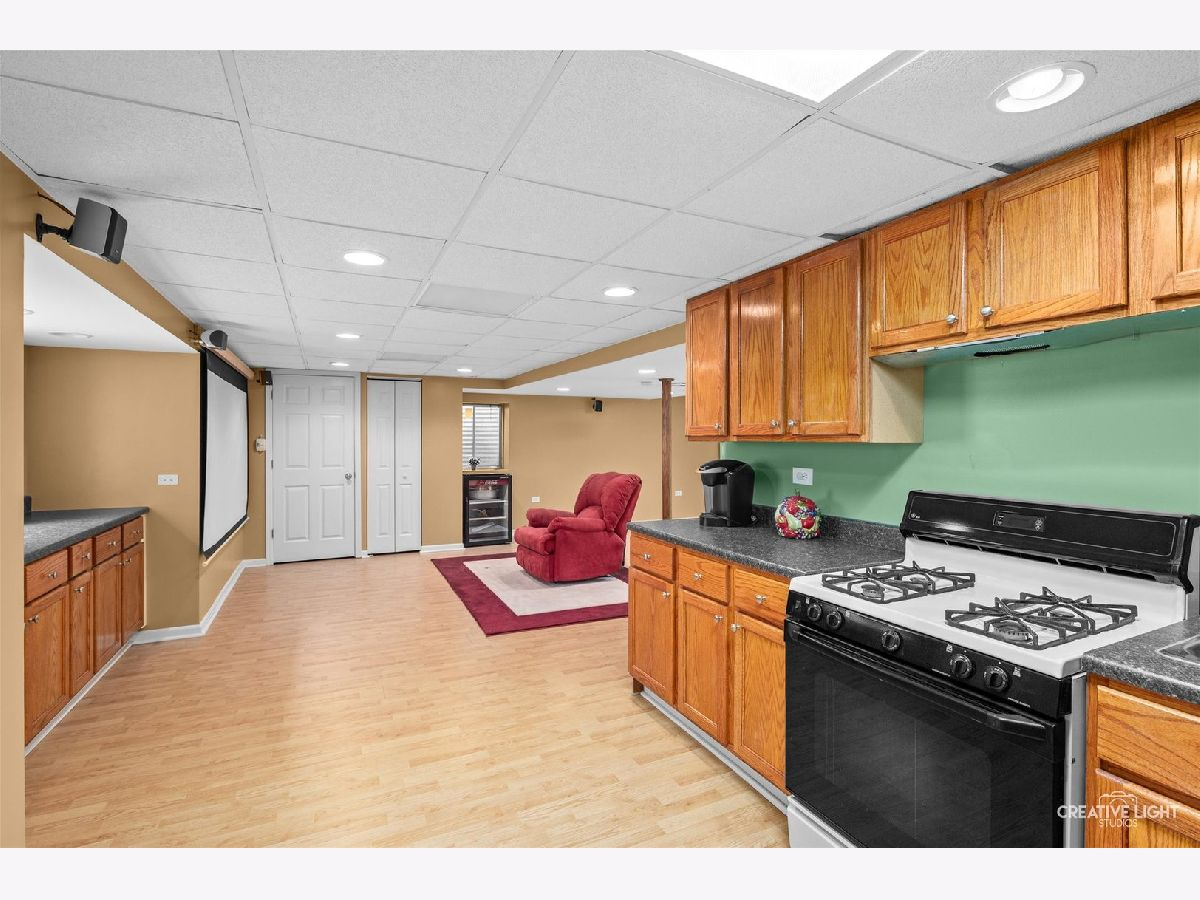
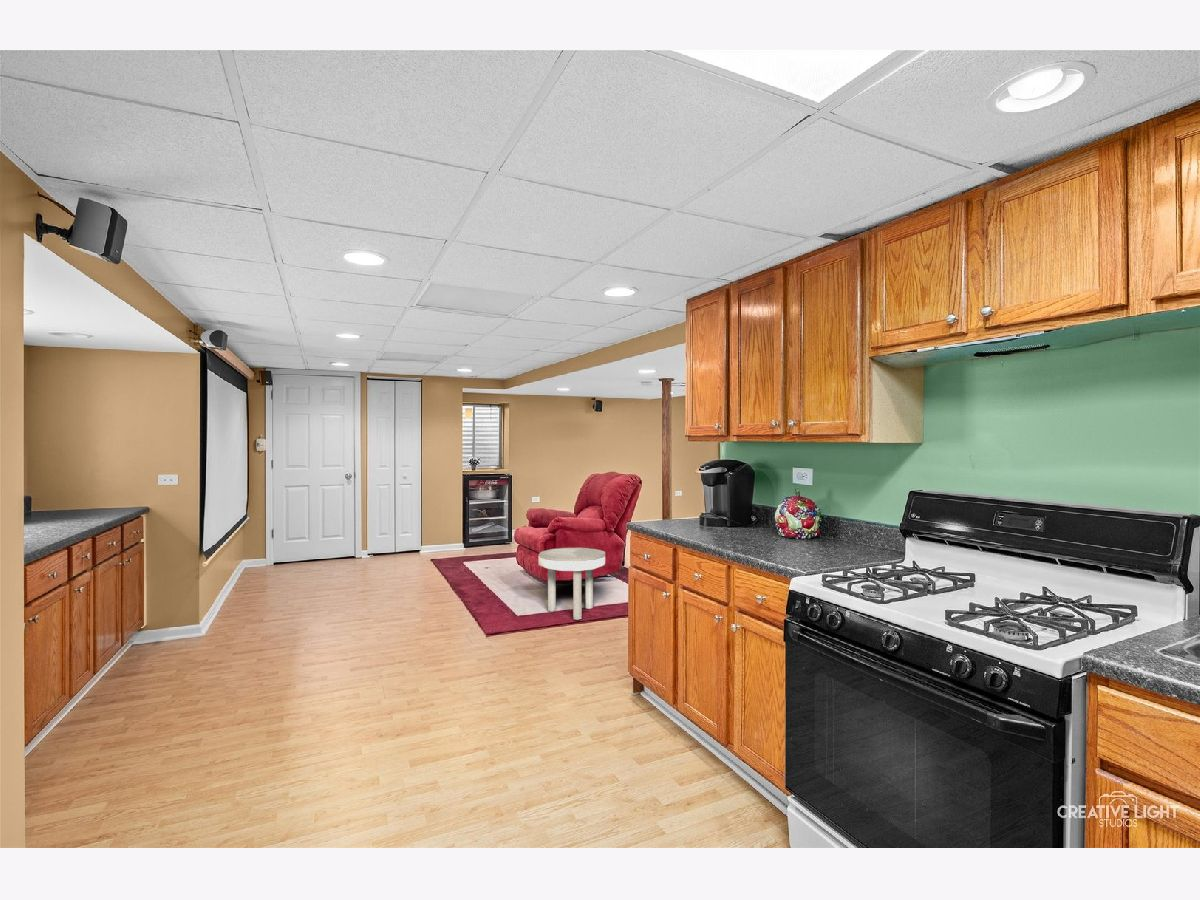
+ side table [538,547,606,621]
